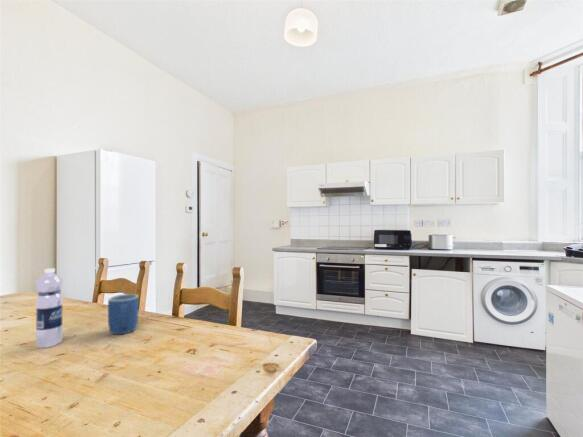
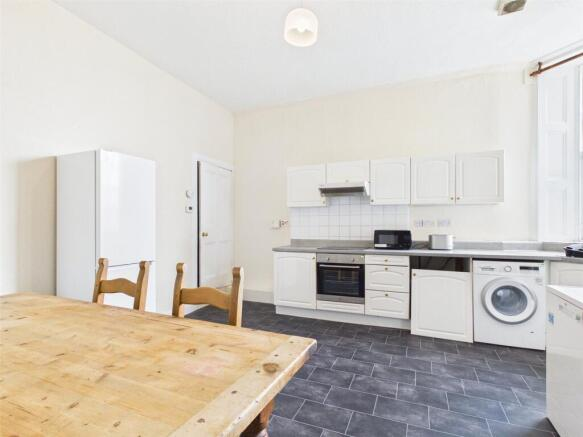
- water bottle [35,267,64,349]
- mug [107,293,140,335]
